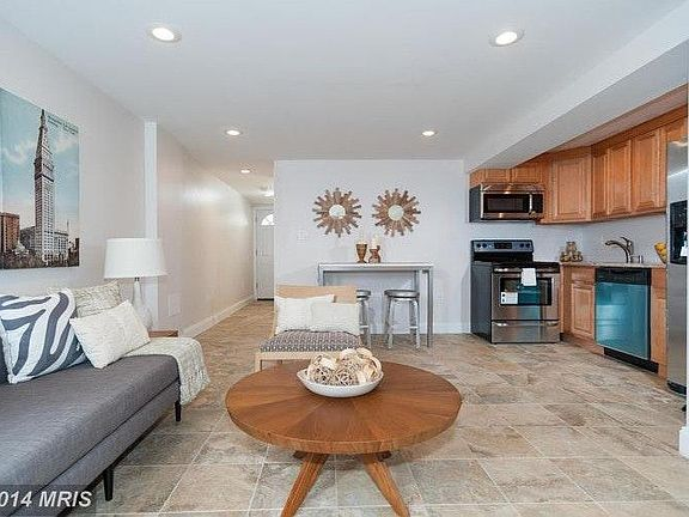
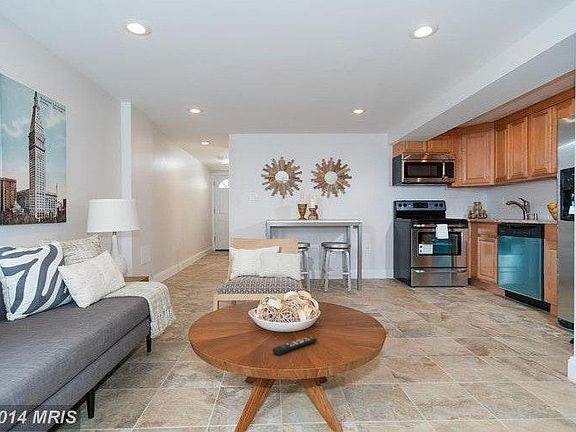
+ remote control [271,335,318,356]
